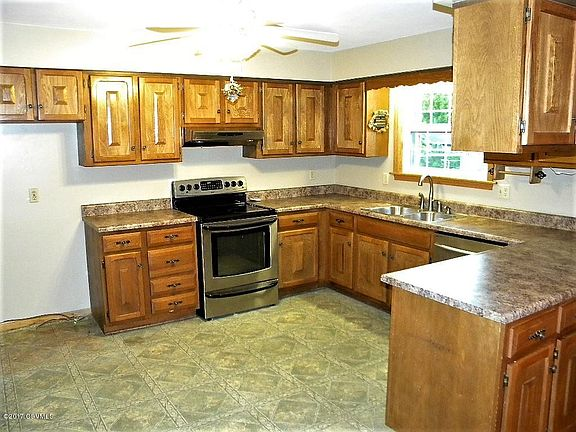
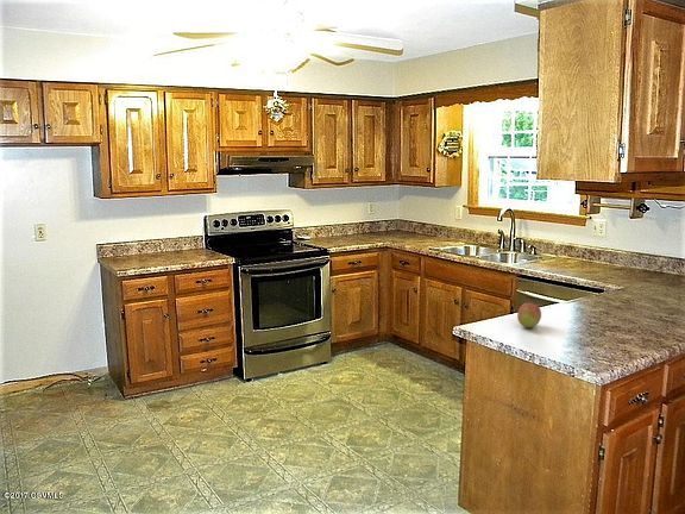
+ fruit [516,301,542,328]
